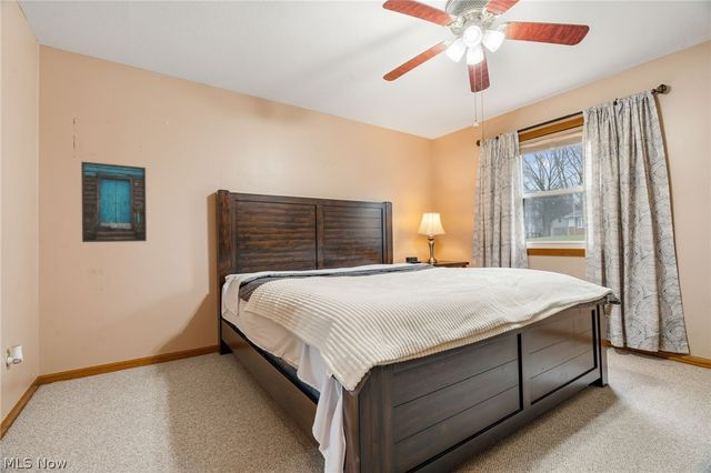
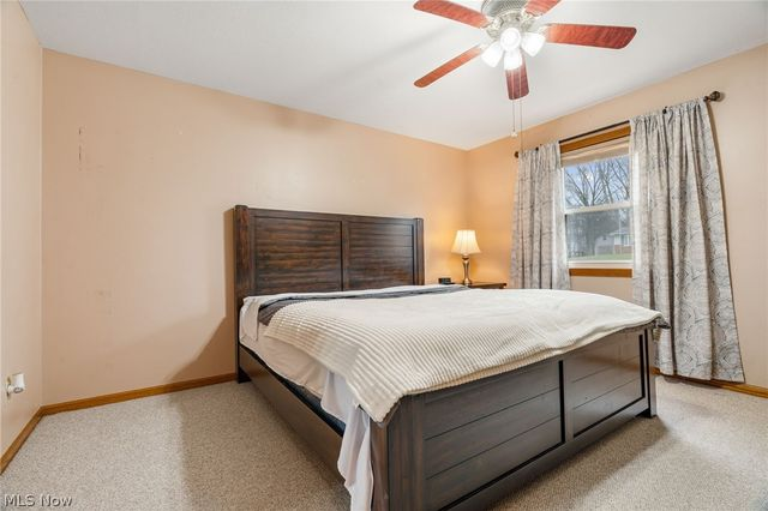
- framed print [80,161,148,243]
